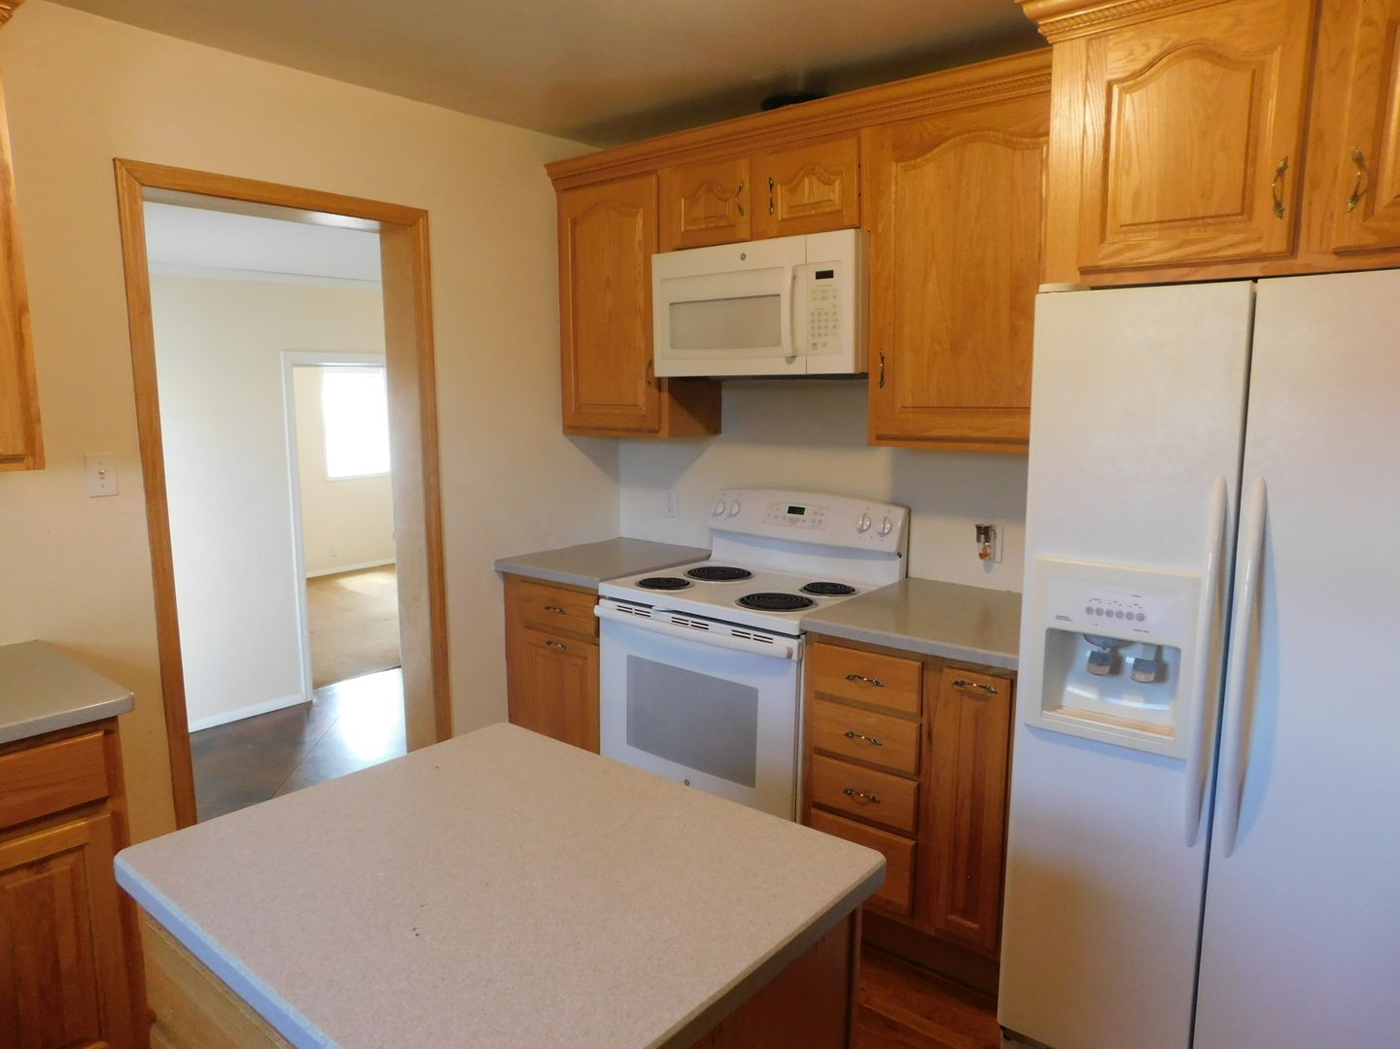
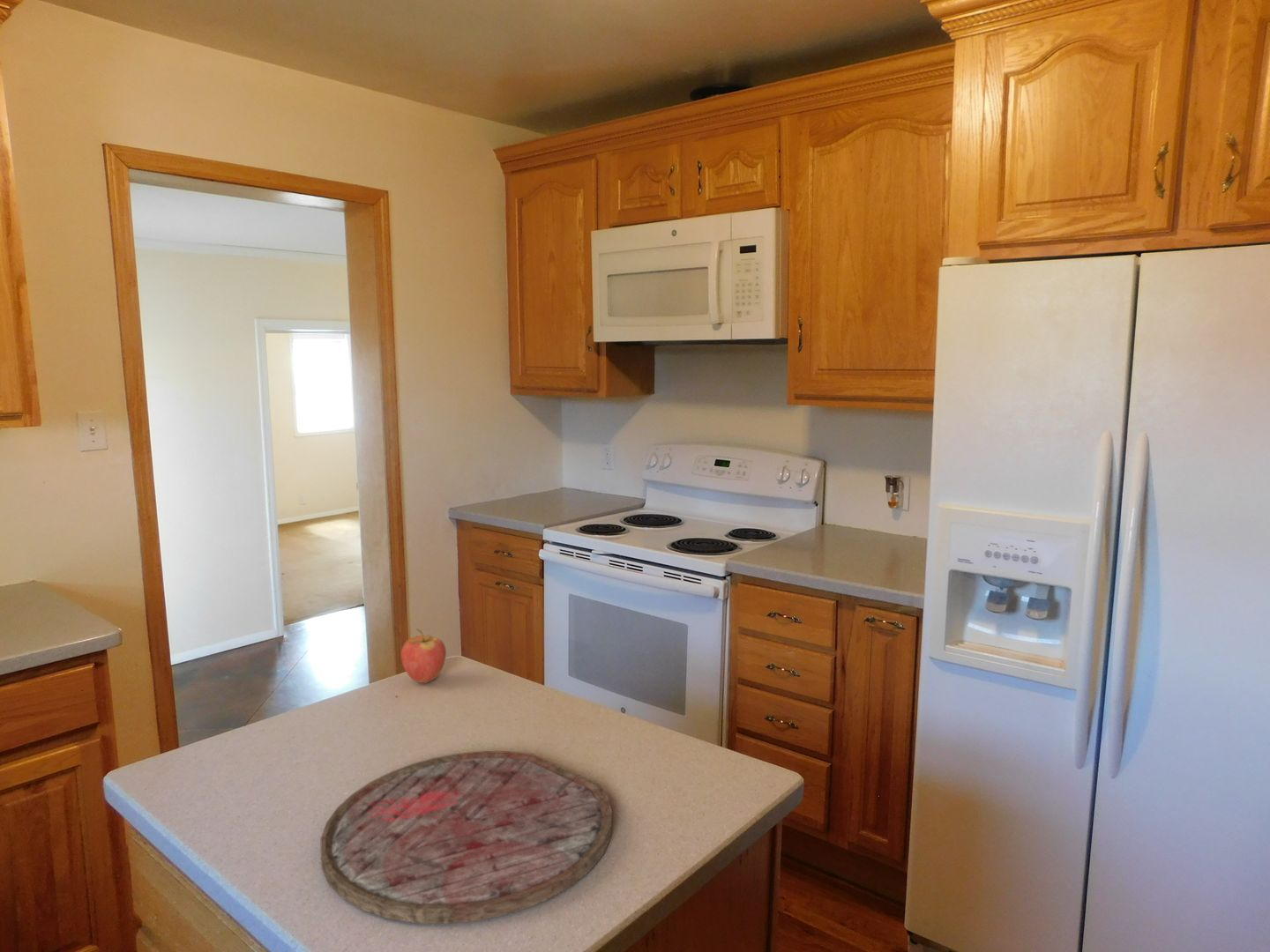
+ fruit [400,628,447,684]
+ cutting board [320,750,613,925]
